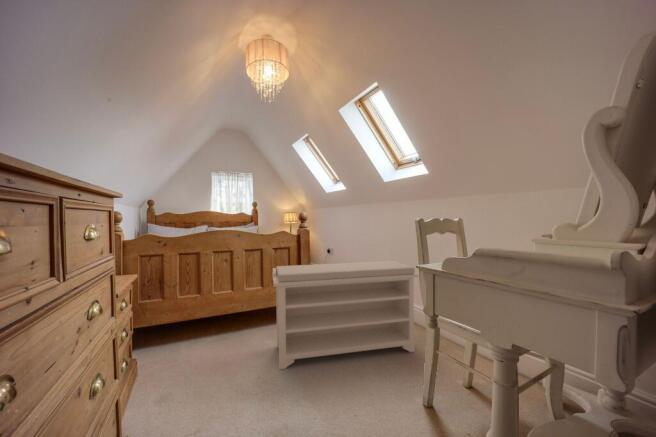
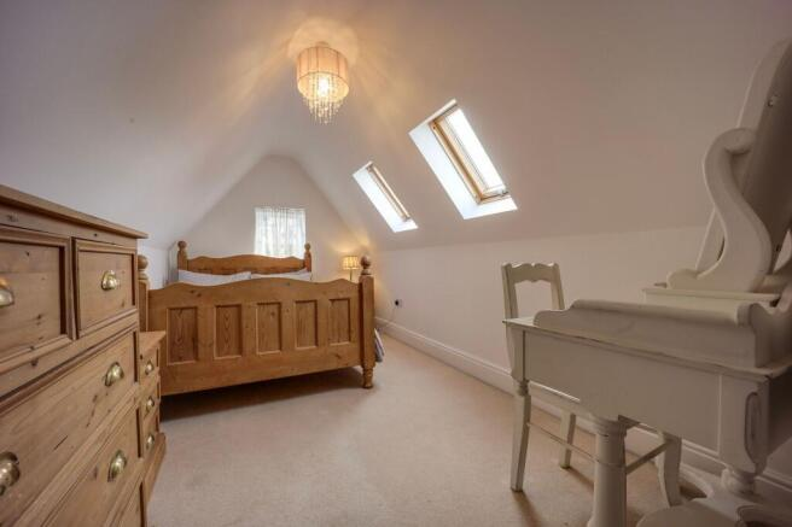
- bench [271,260,420,371]
